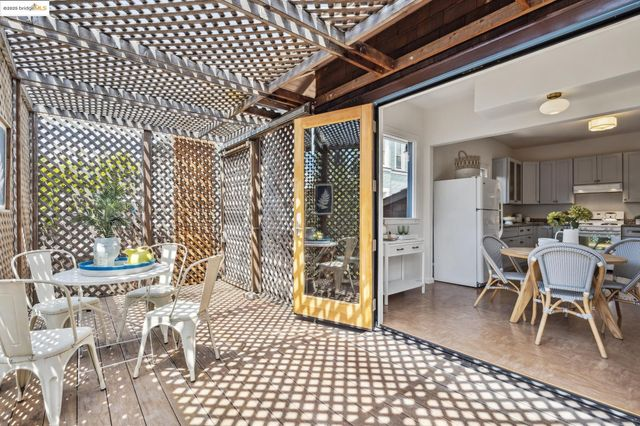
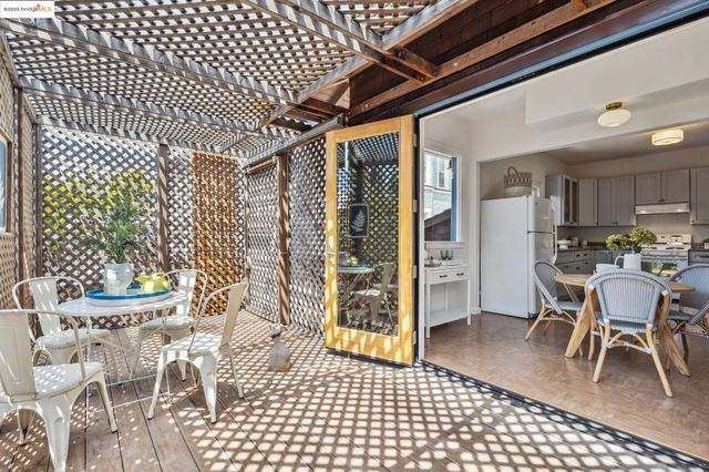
+ bag [266,328,292,373]
